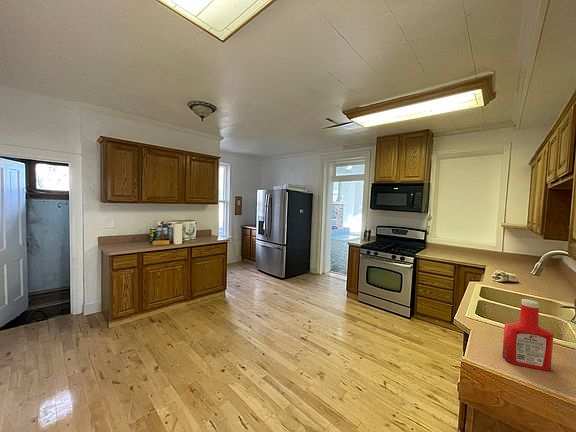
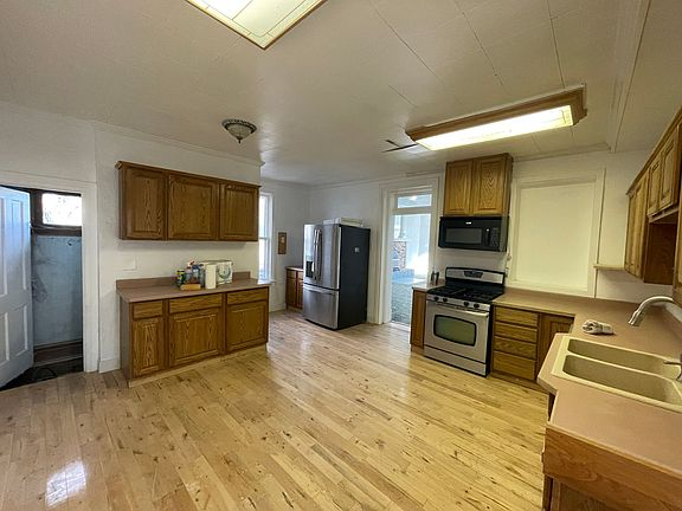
- soap bottle [501,298,555,372]
